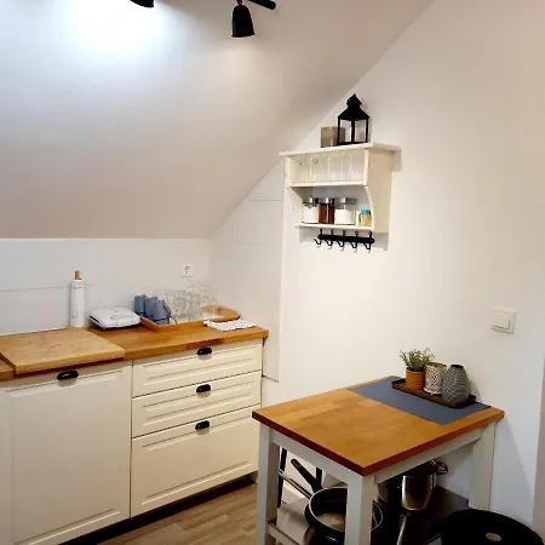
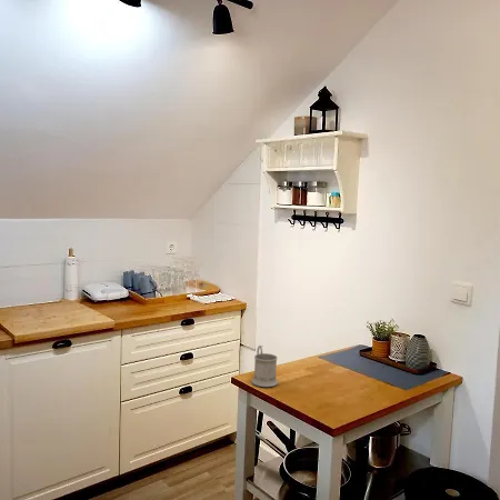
+ mug [250,344,279,388]
